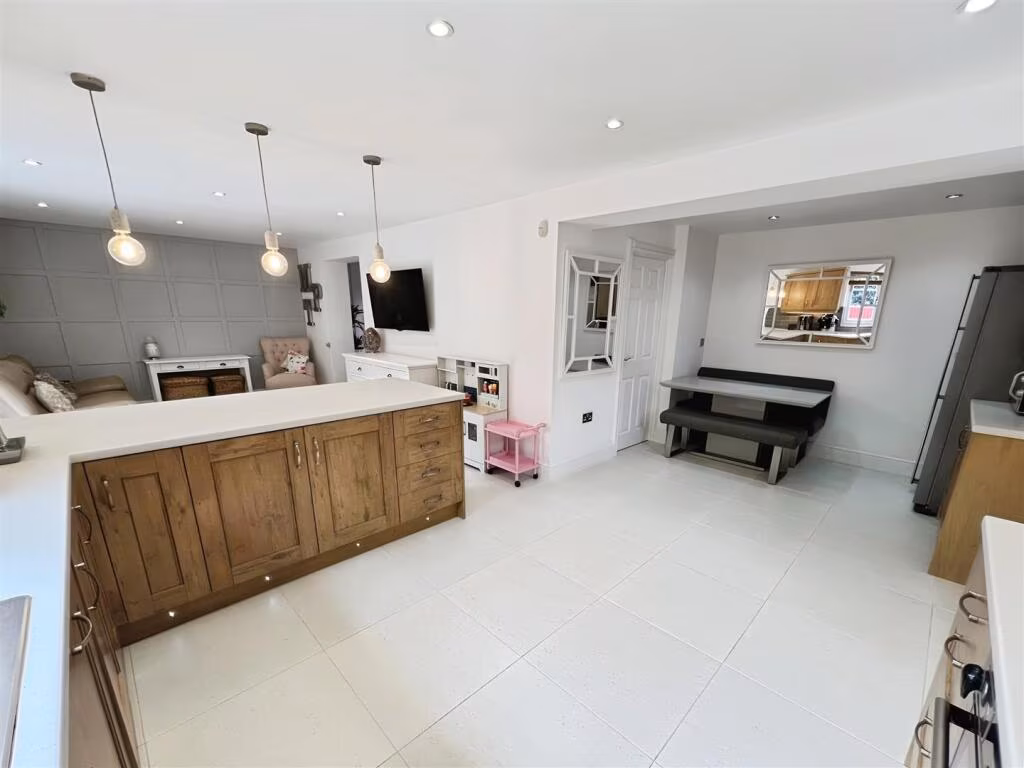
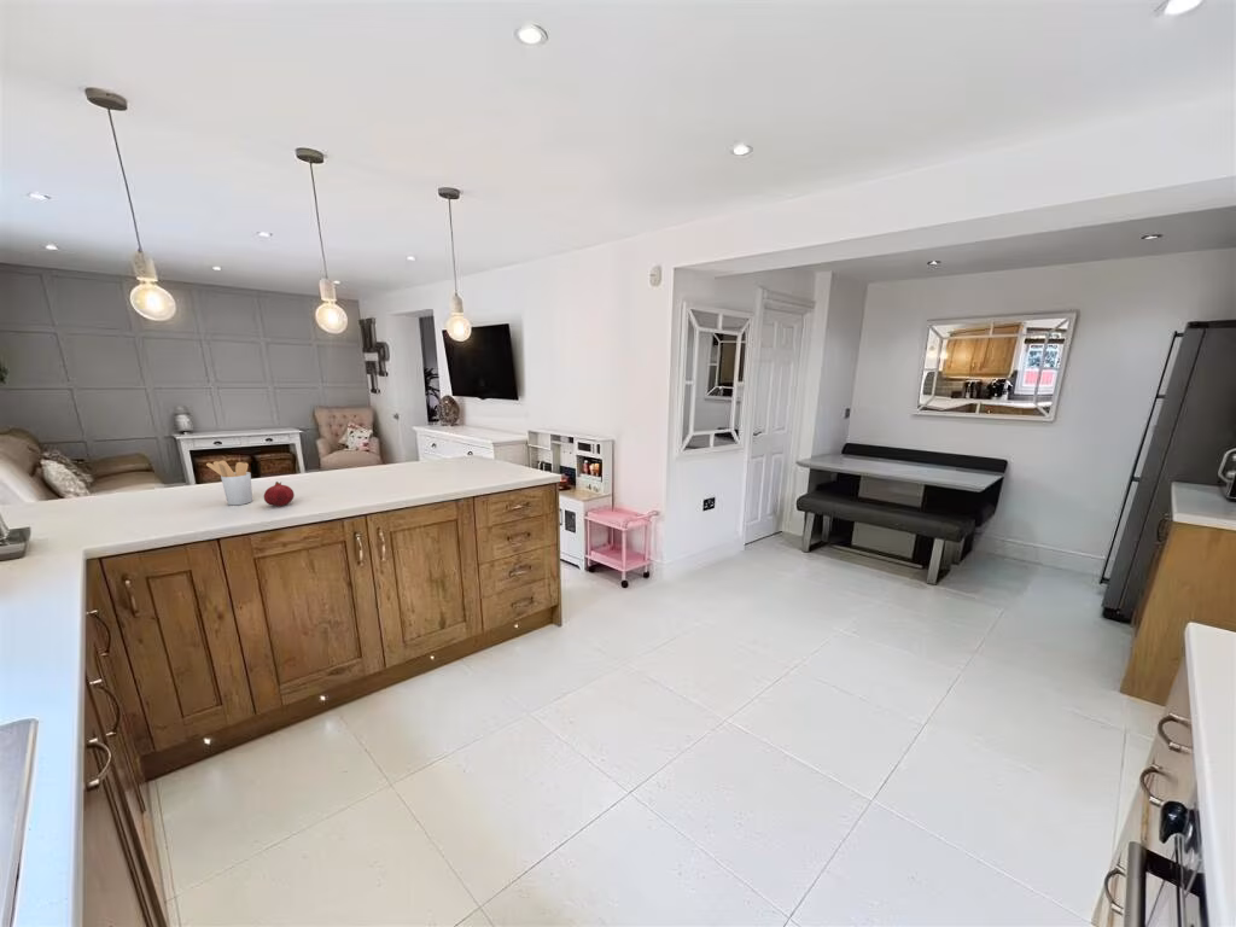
+ fruit [263,480,296,507]
+ utensil holder [205,460,253,506]
